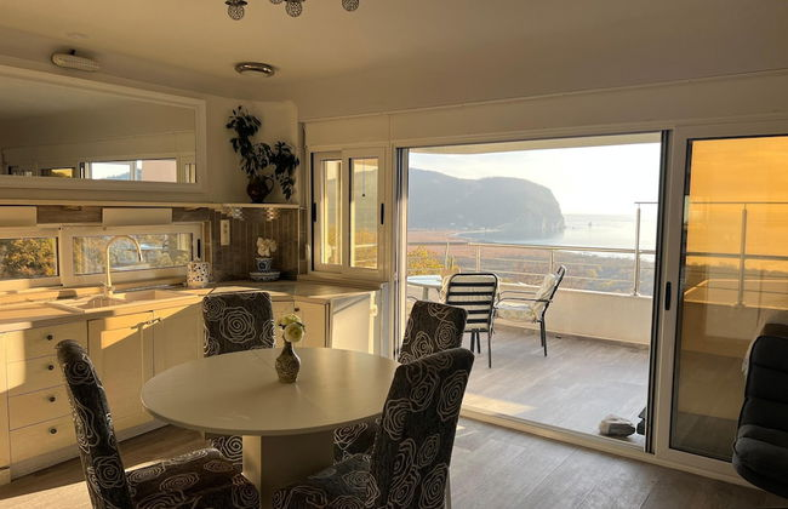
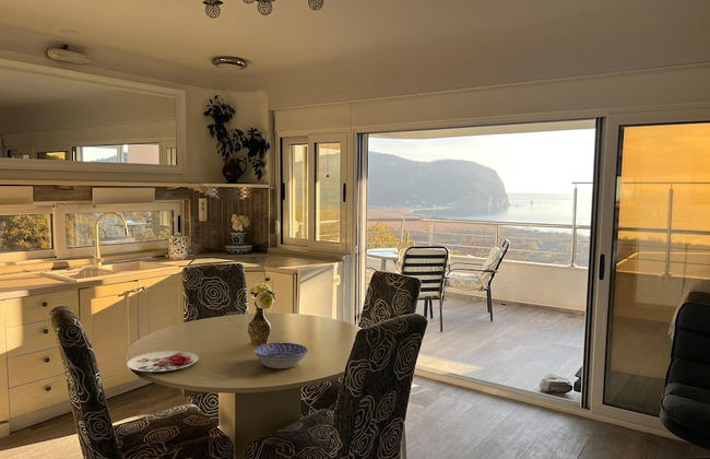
+ bowl [252,341,309,369]
+ plate [126,350,199,373]
